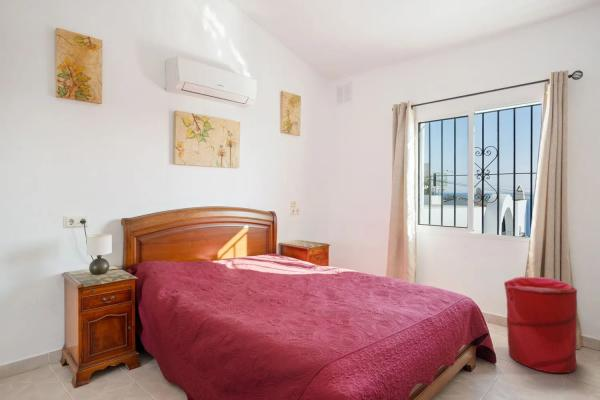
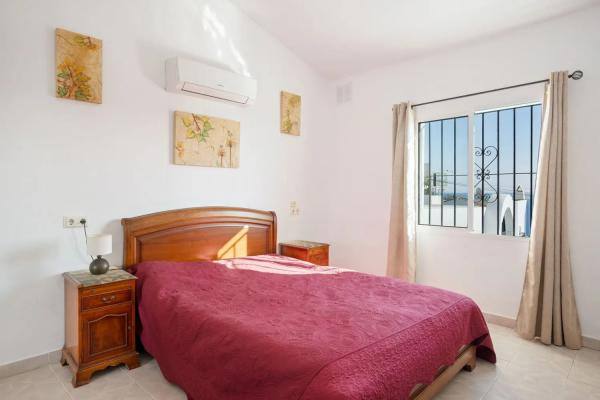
- laundry hamper [503,276,578,374]
